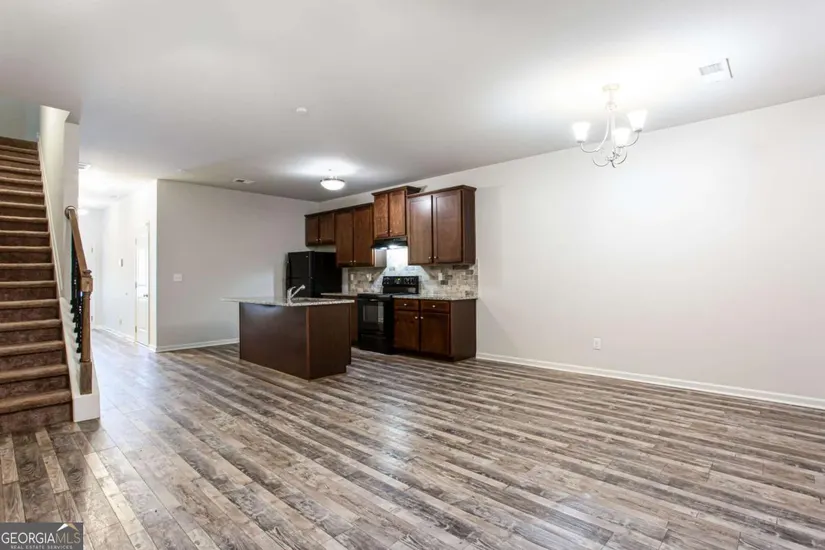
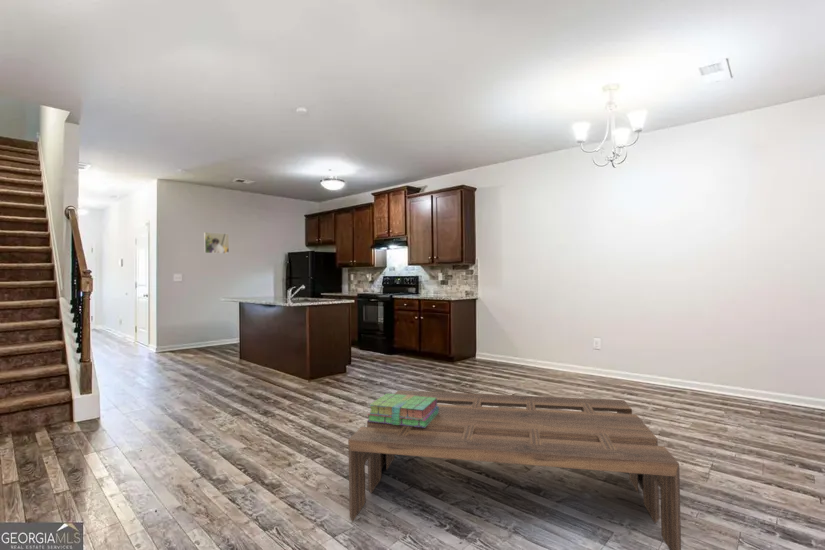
+ stack of books [366,392,439,428]
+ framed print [203,231,230,255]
+ coffee table [347,389,682,550]
